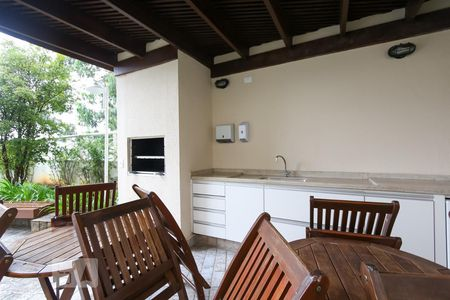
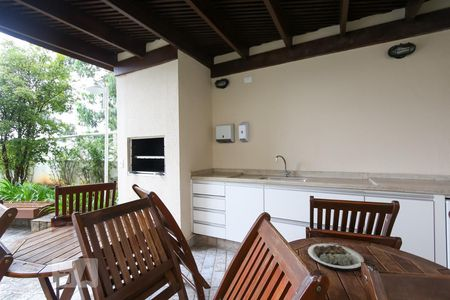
+ plate [307,243,365,272]
